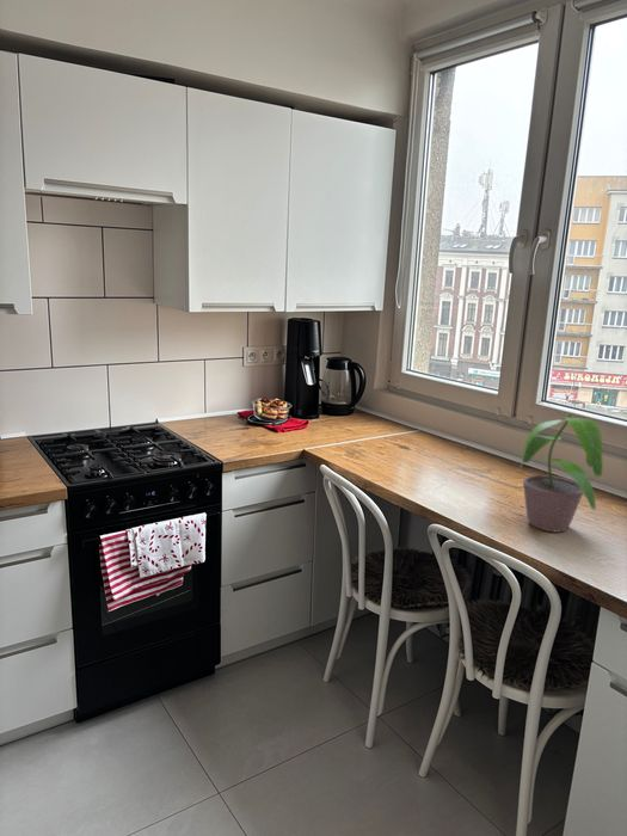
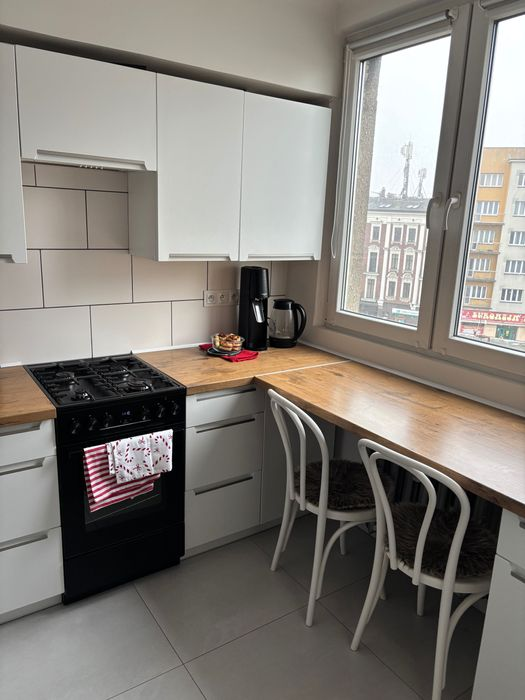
- potted plant [517,413,604,534]
